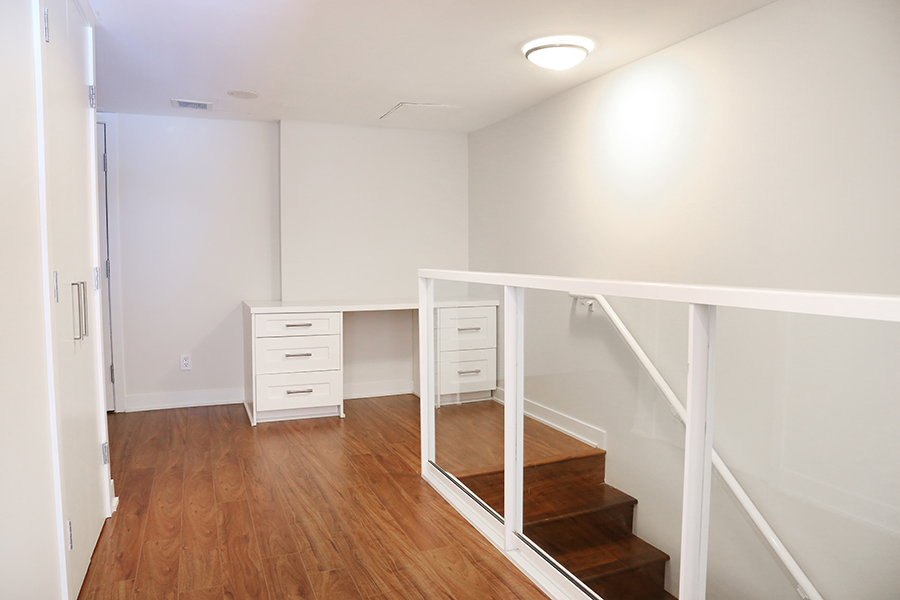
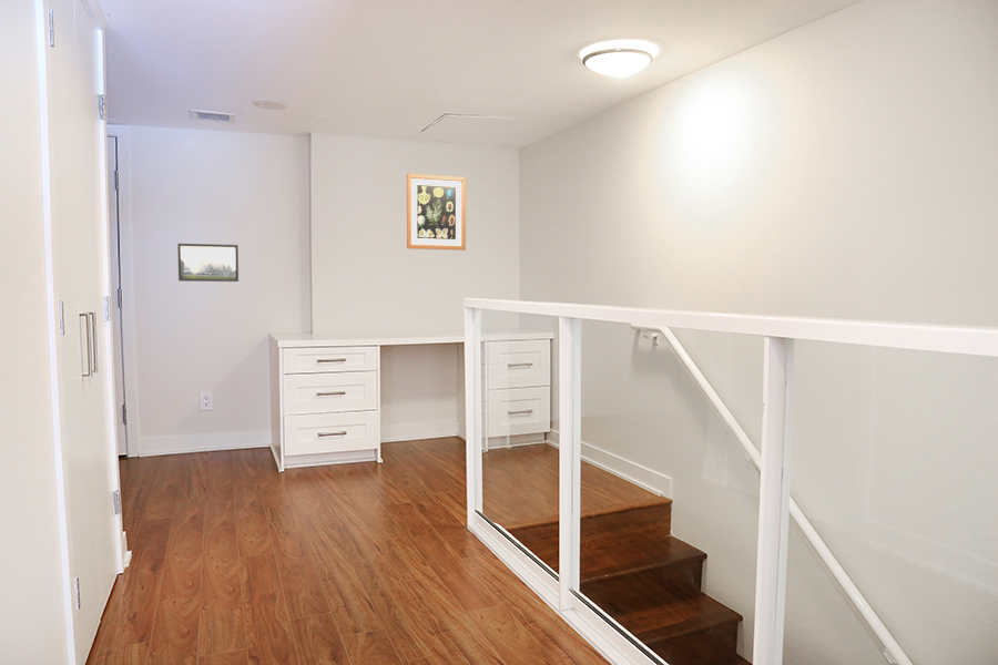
+ wall art [406,173,467,252]
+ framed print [176,243,240,283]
